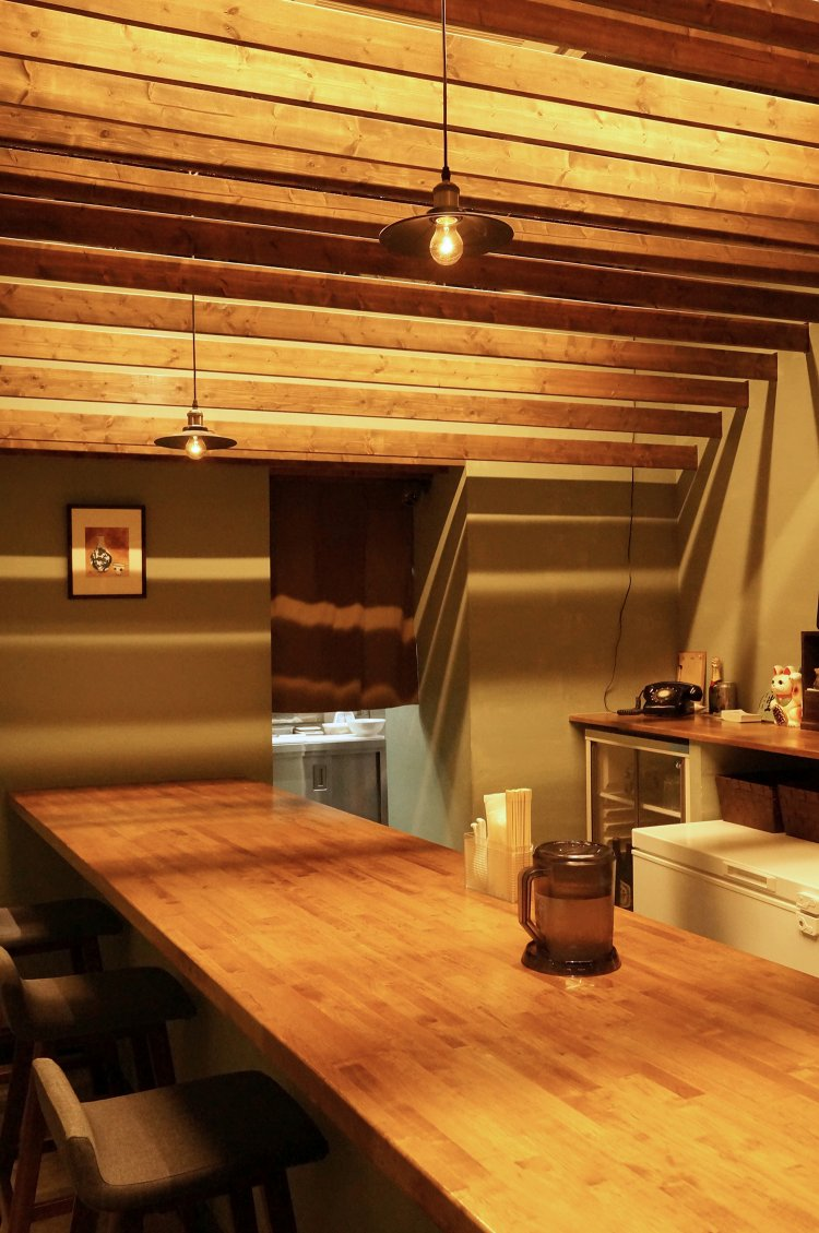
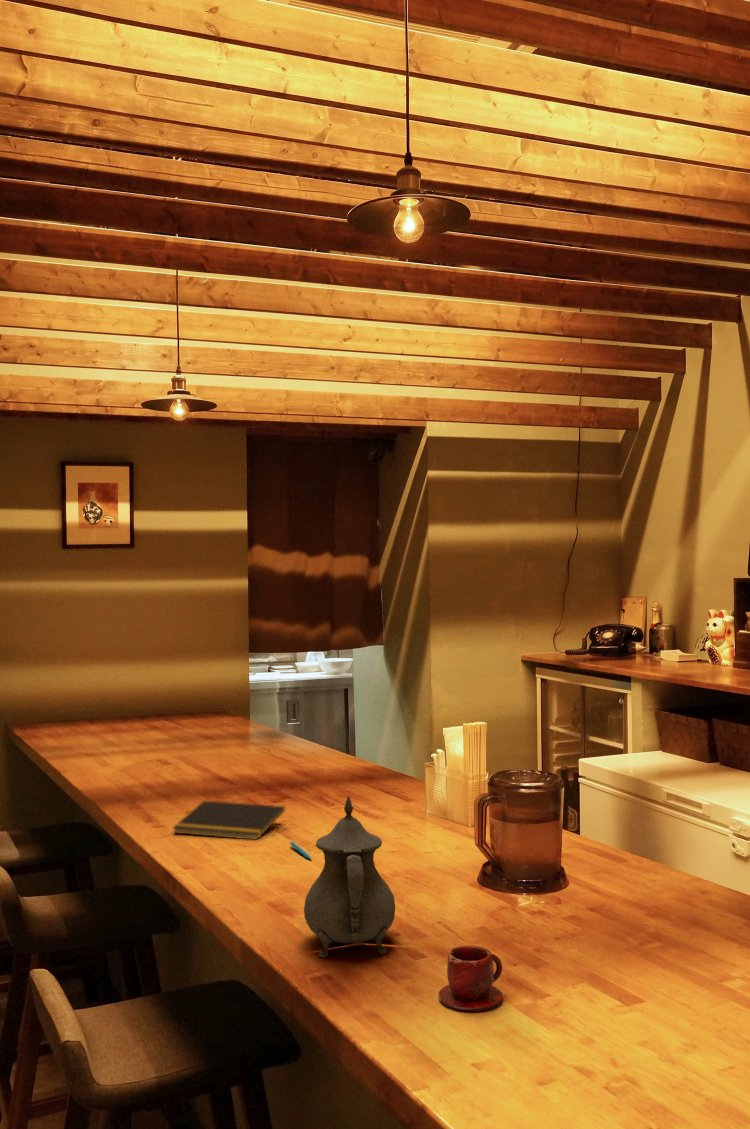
+ pen [289,840,312,860]
+ notepad [171,800,286,841]
+ teacup [438,945,504,1012]
+ teapot [303,796,396,958]
